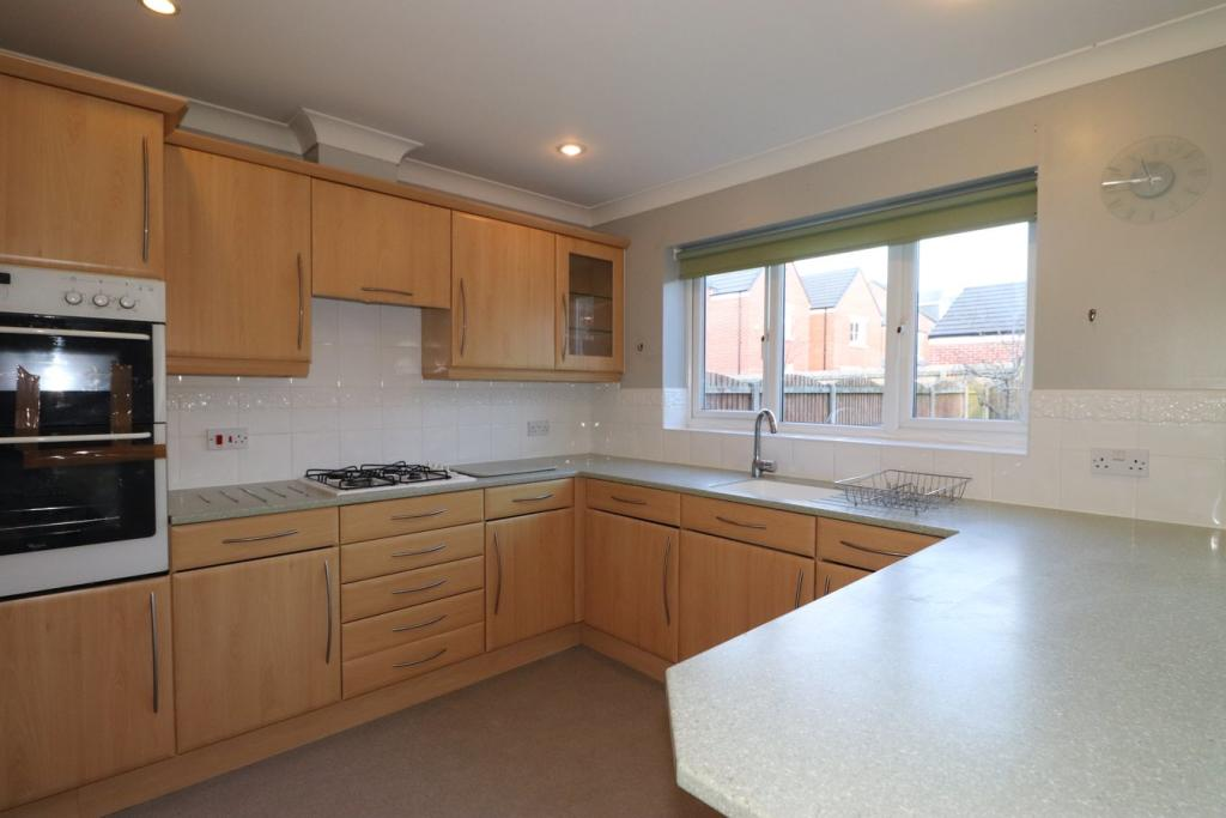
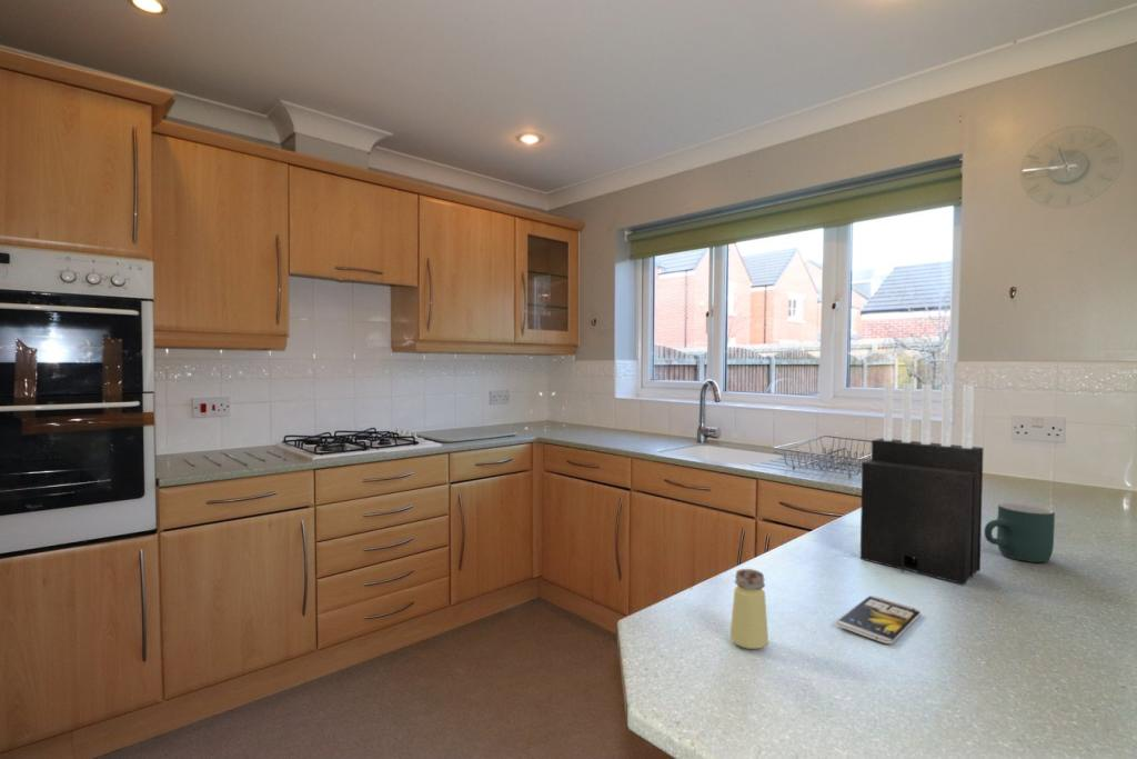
+ saltshaker [730,568,769,650]
+ smartphone [836,595,922,645]
+ mug [983,501,1056,563]
+ knife block [859,382,984,586]
